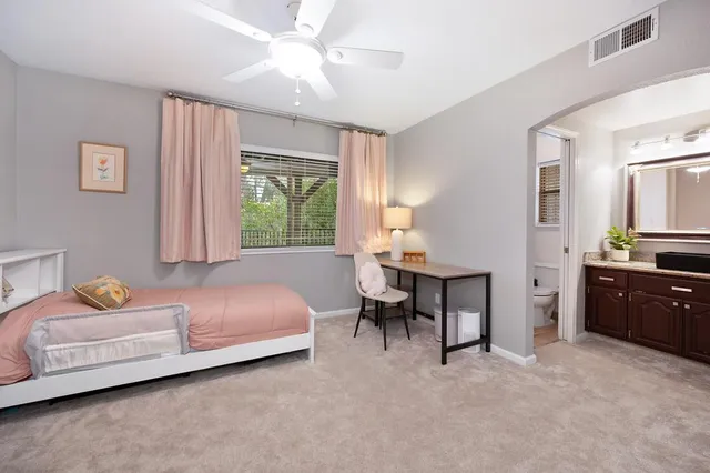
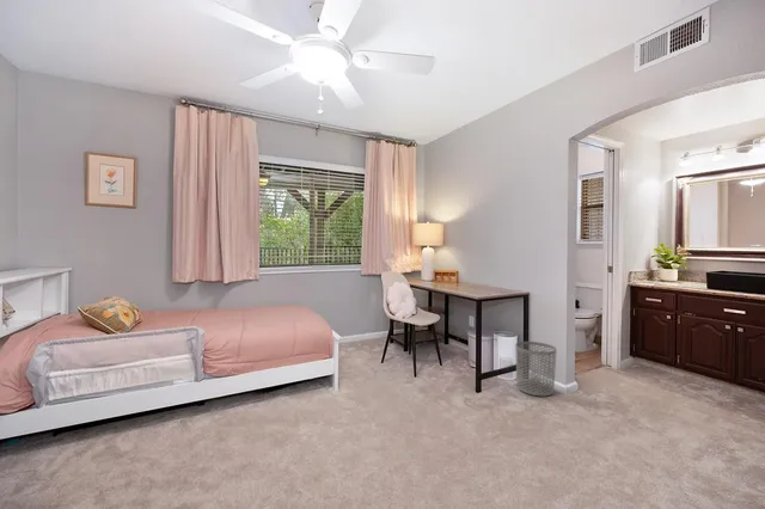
+ waste bin [514,341,557,397]
